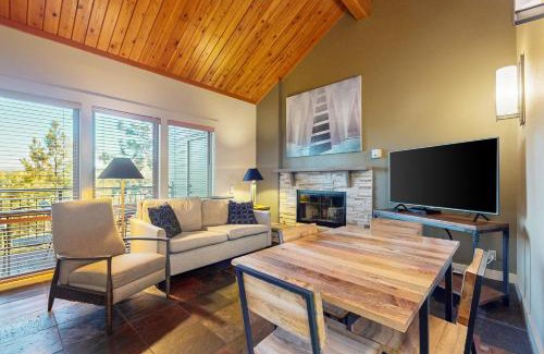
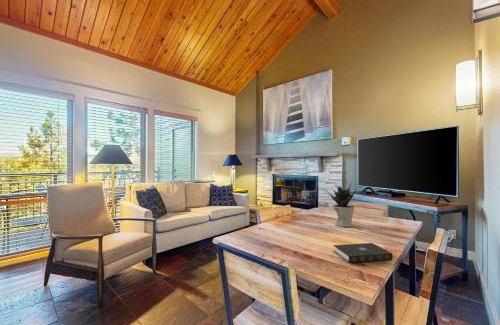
+ book [332,242,394,264]
+ potted plant [326,182,357,228]
